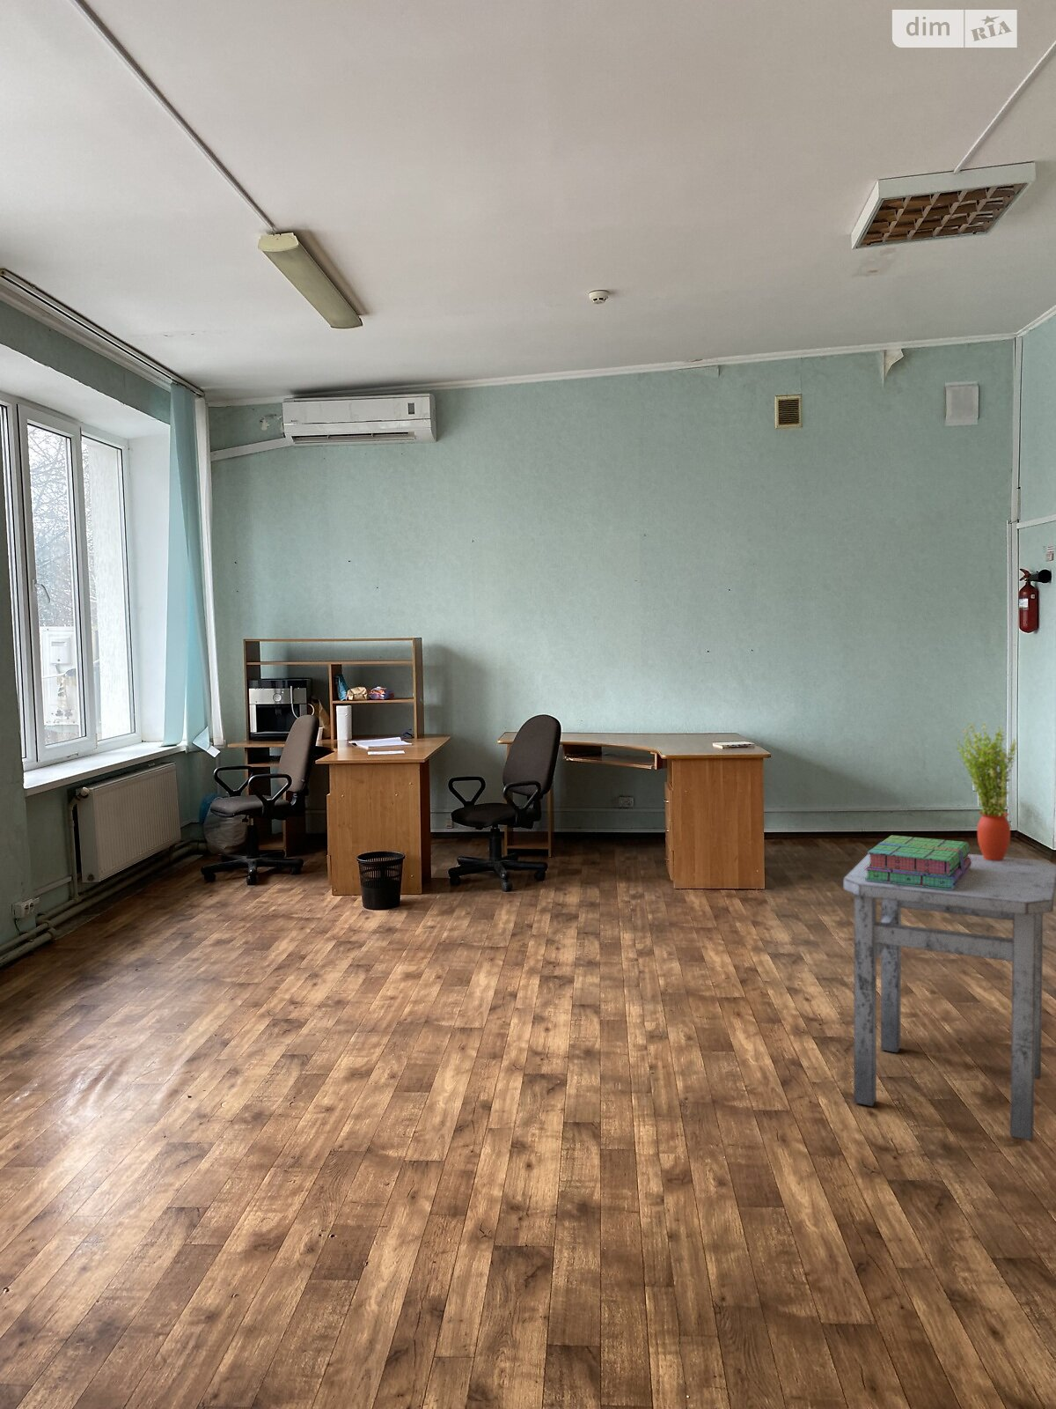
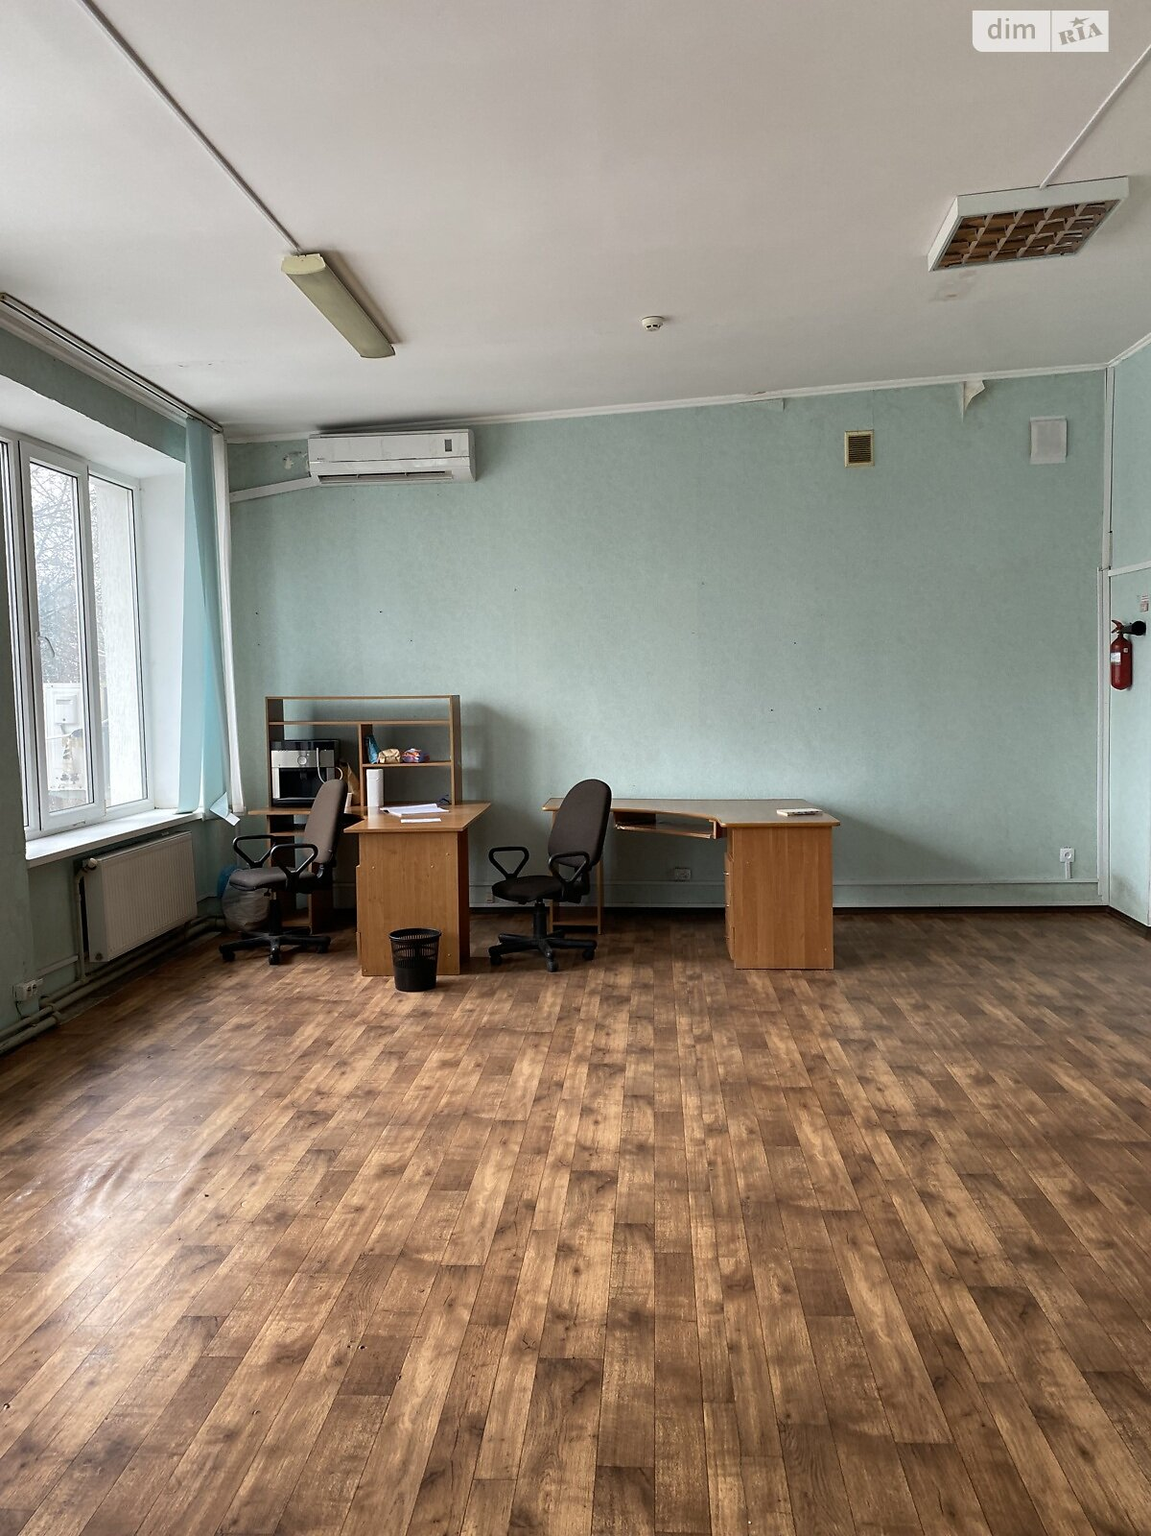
- side table [842,853,1056,1142]
- potted plant [954,722,1018,860]
- stack of books [864,834,972,890]
